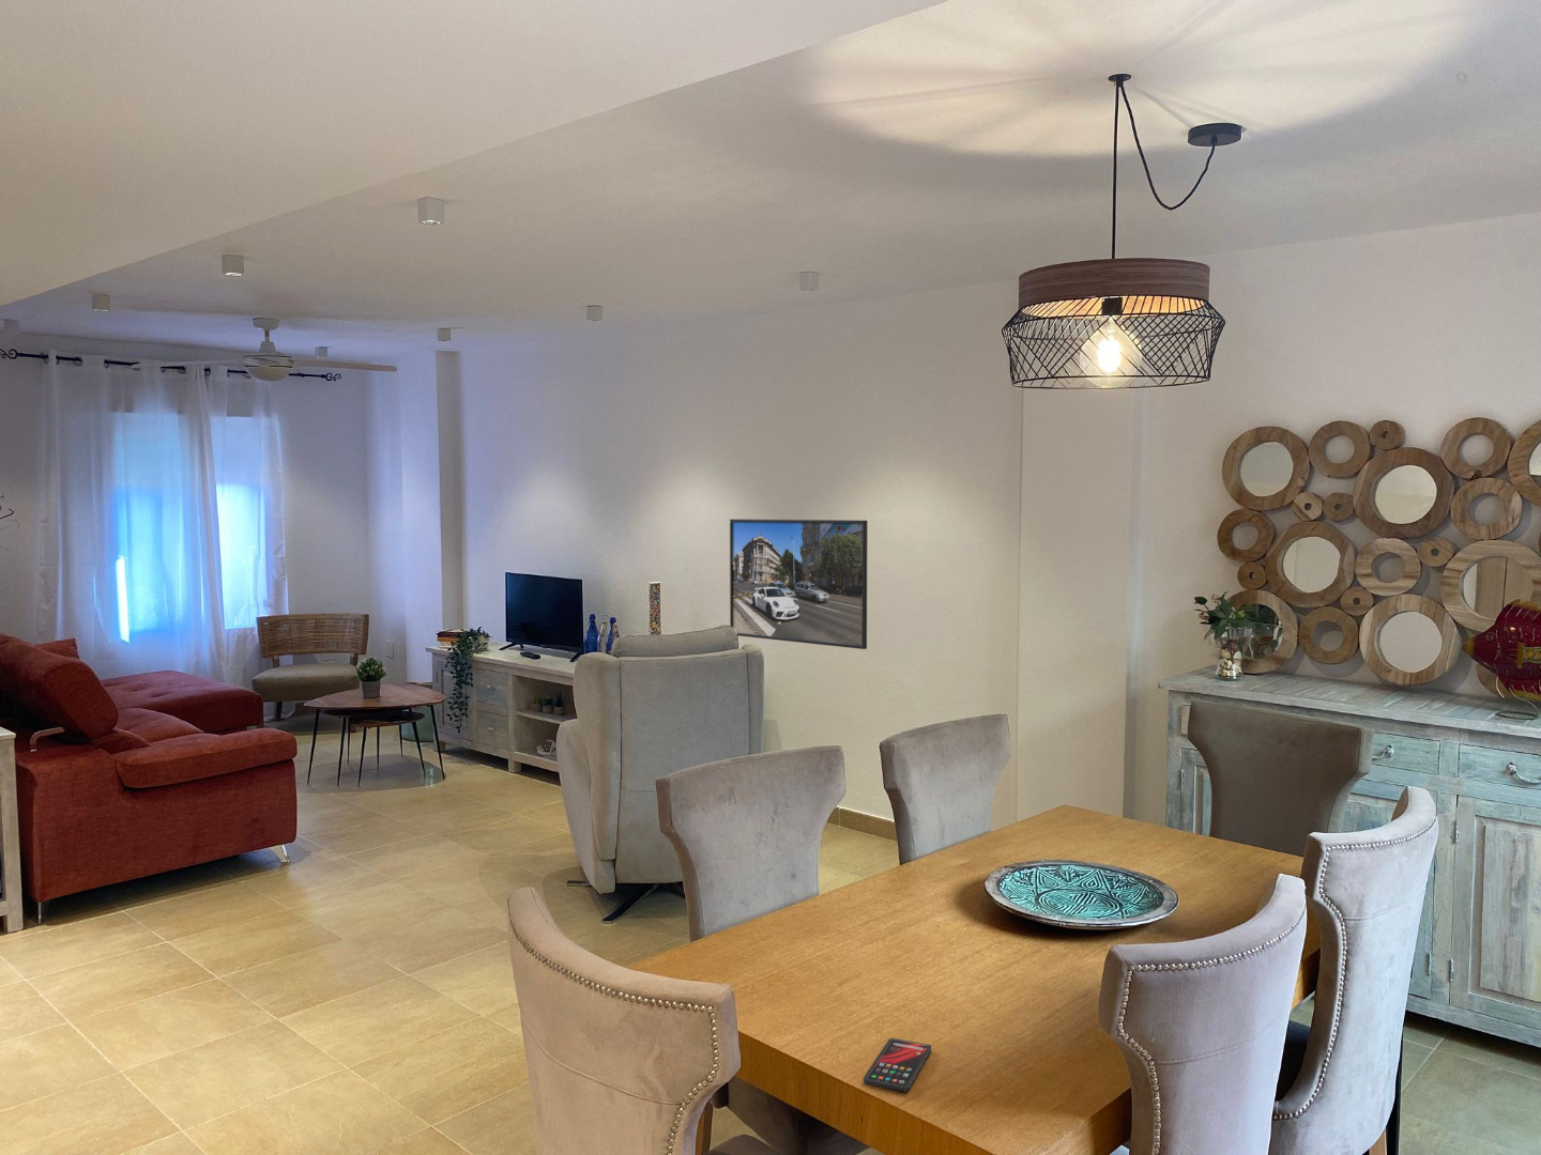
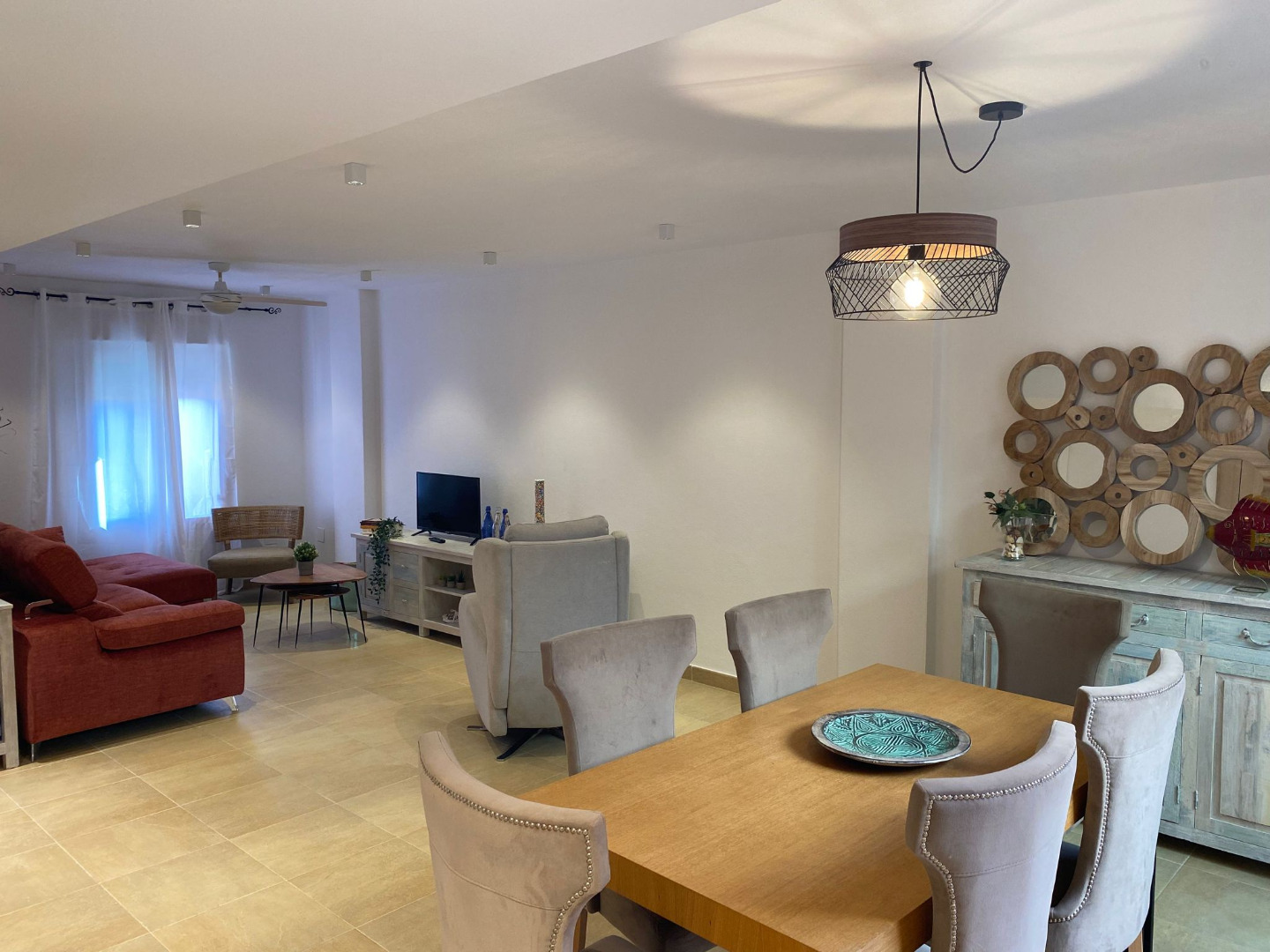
- smartphone [863,1037,932,1093]
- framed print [729,518,868,650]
